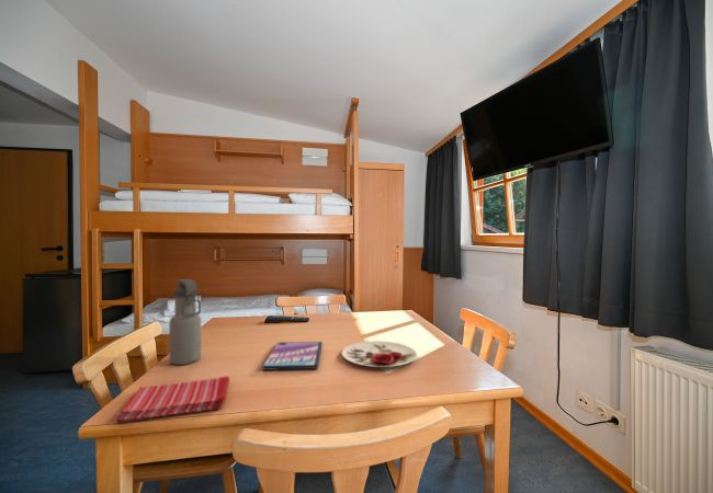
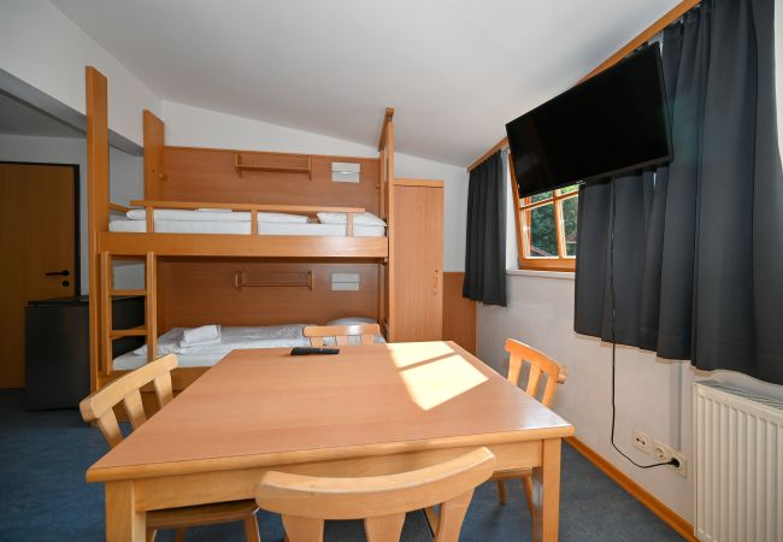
- video game case [262,341,324,371]
- water bottle [168,278,202,366]
- dish towel [114,375,230,423]
- plate [341,340,418,368]
